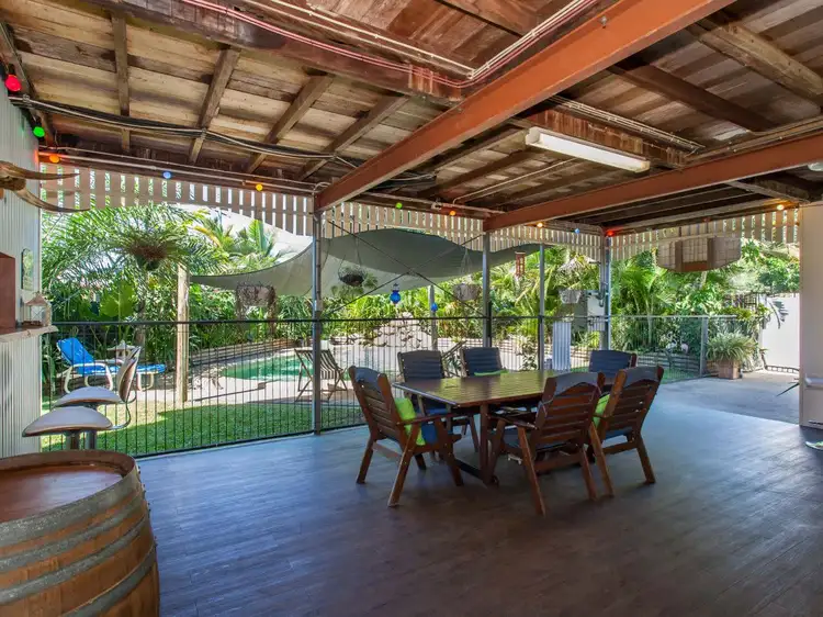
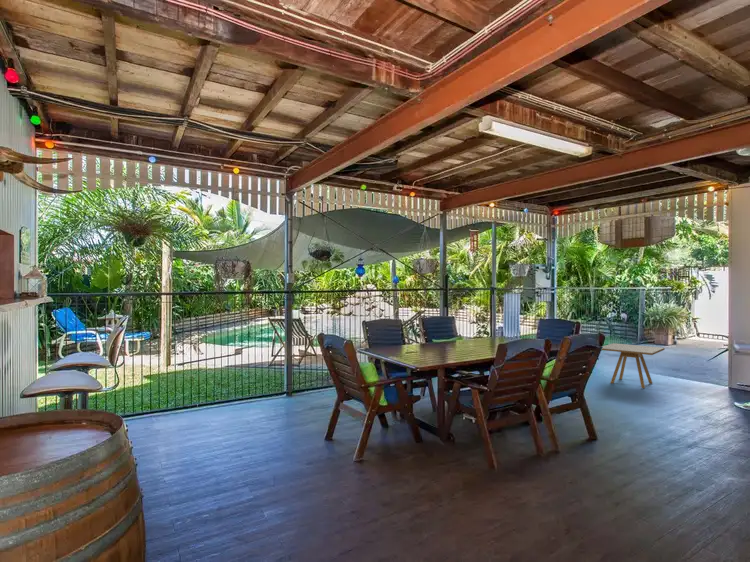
+ side table [601,342,666,389]
